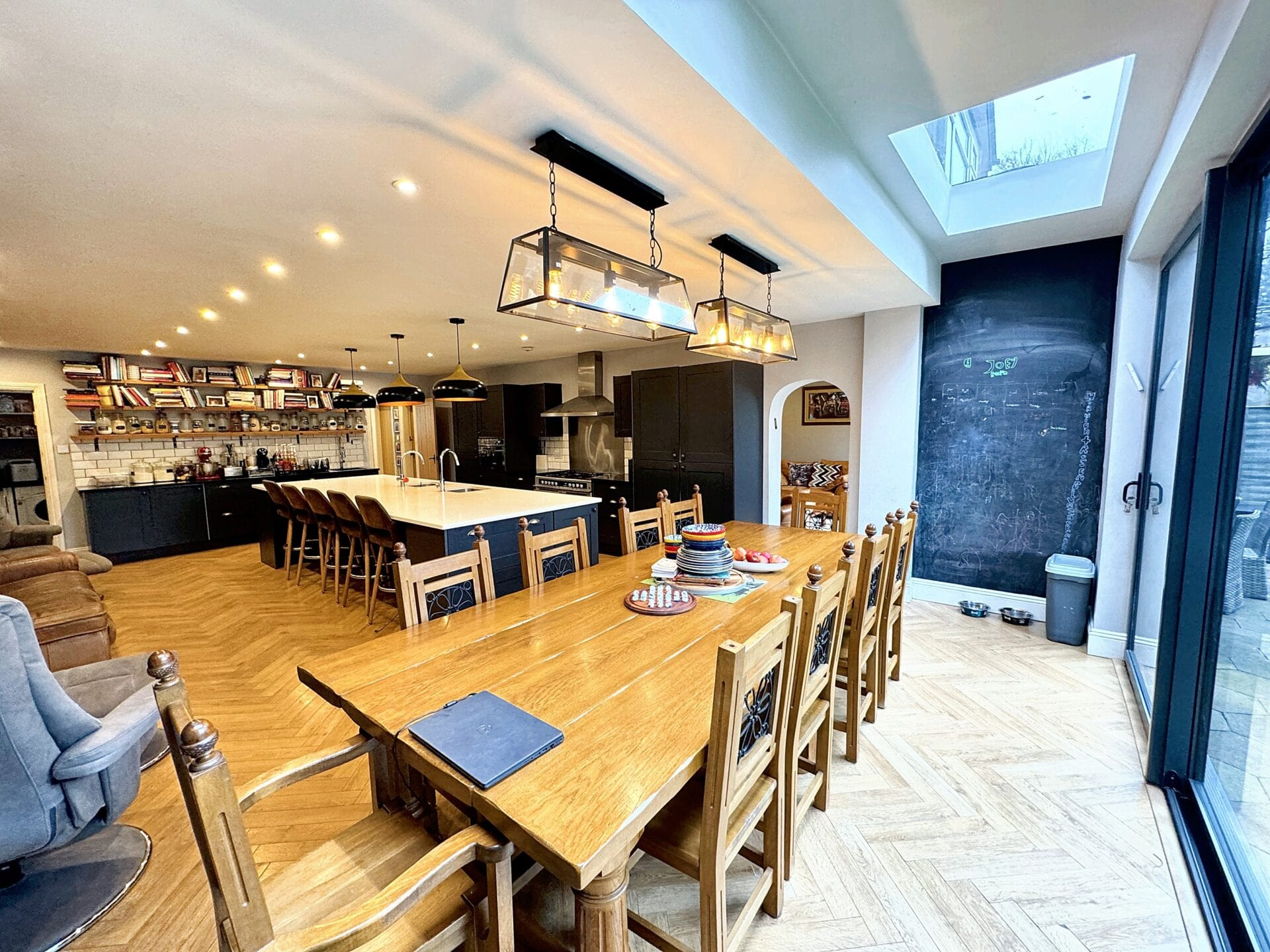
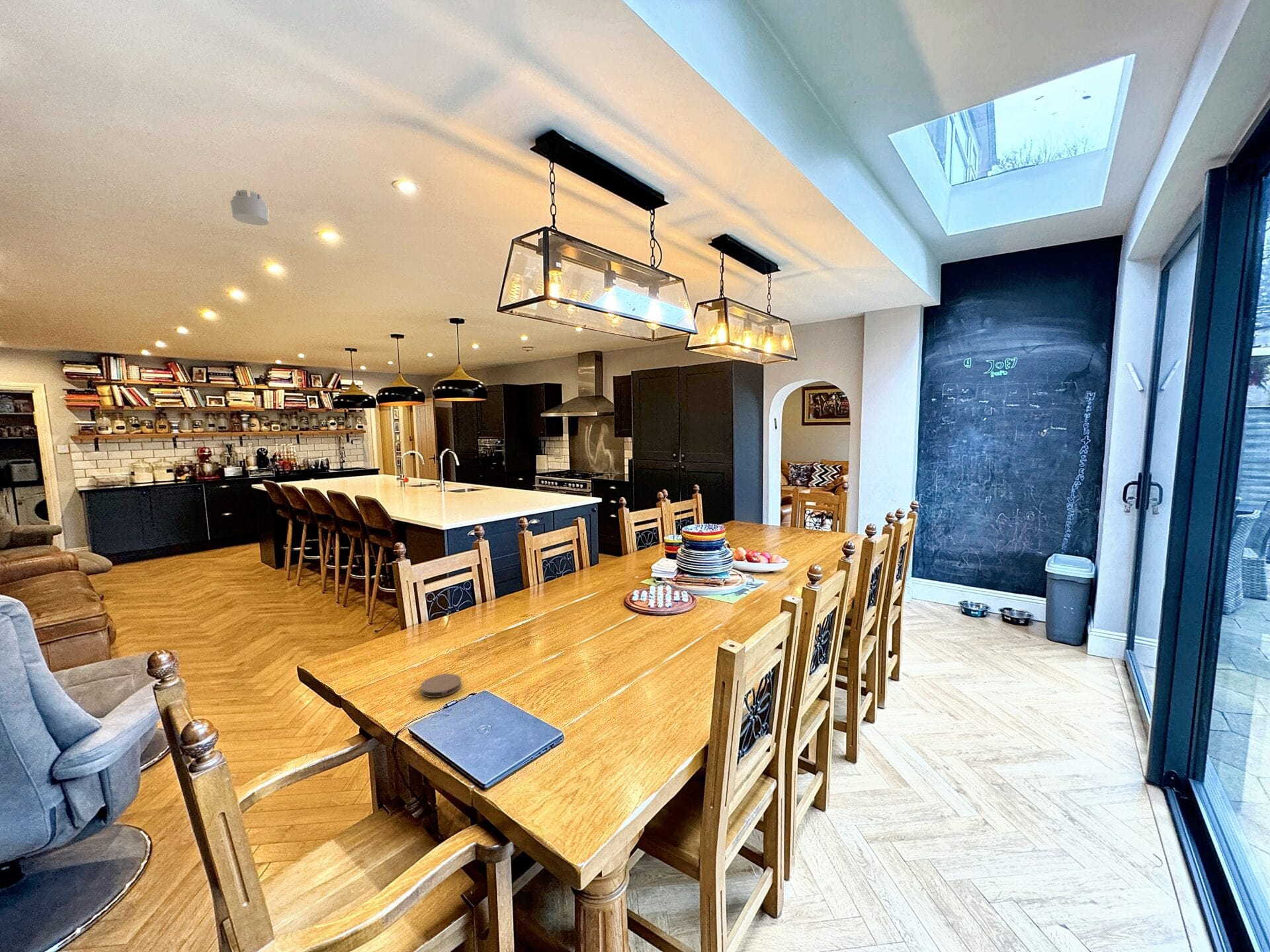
+ coaster [420,673,462,698]
+ smoke detector [230,189,270,226]
